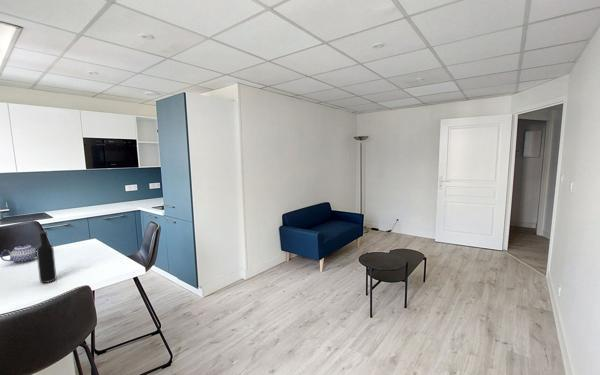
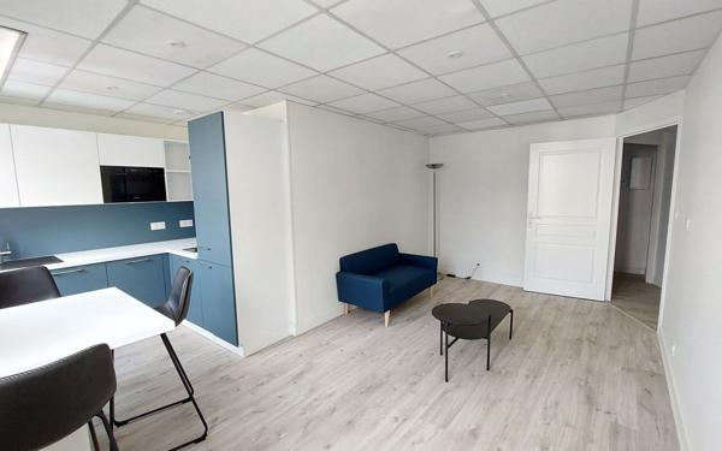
- wine bottle [36,230,57,284]
- teapot [0,242,41,264]
